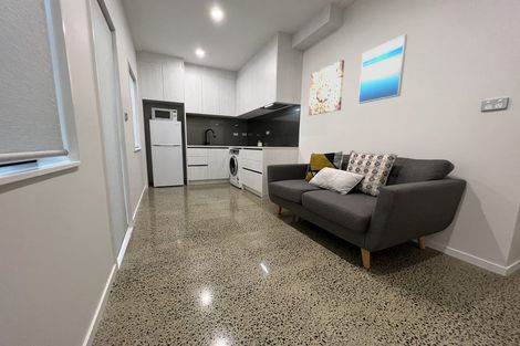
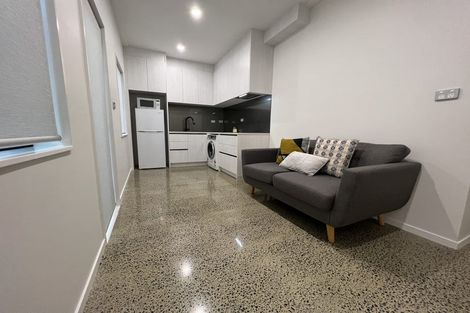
- wall art [308,59,345,116]
- wall art [357,33,408,105]
